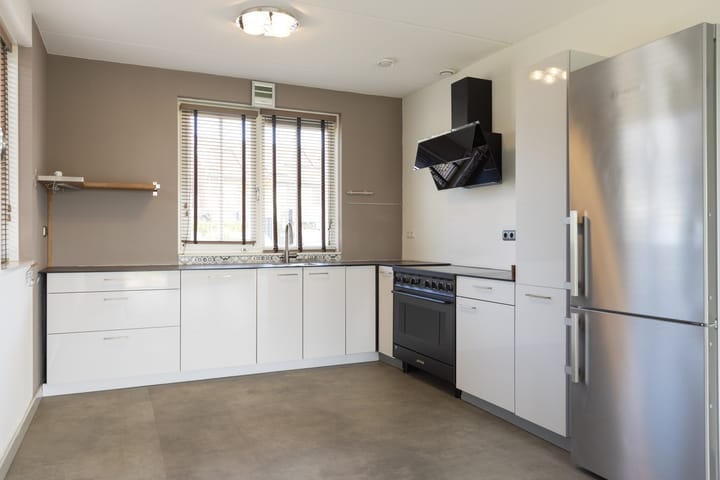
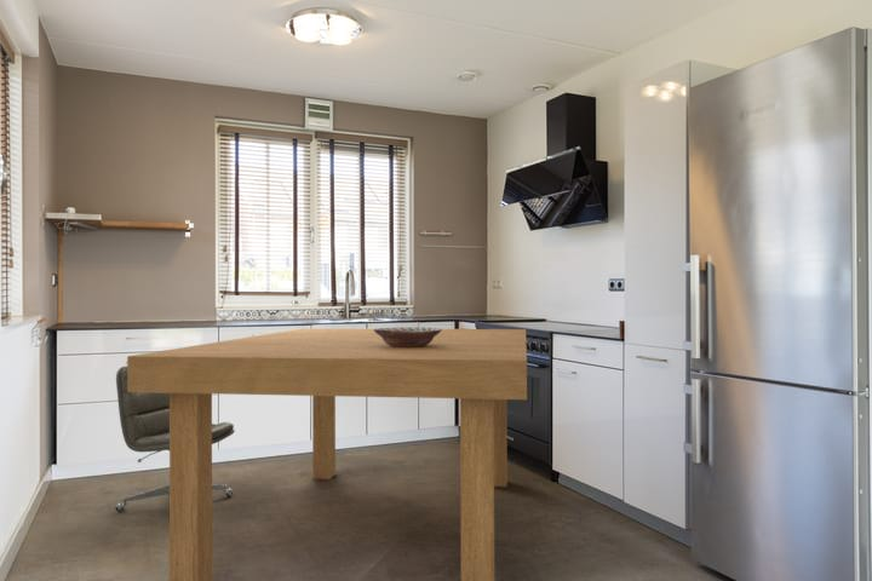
+ dining table [126,327,528,581]
+ decorative bowl [373,326,443,347]
+ chair [114,364,236,512]
